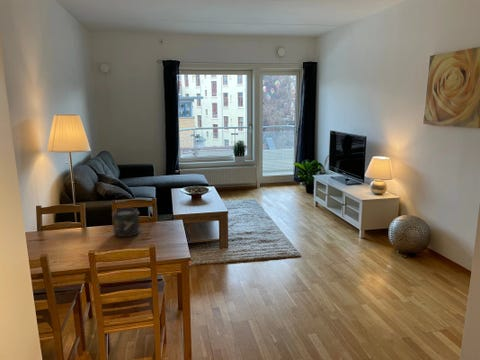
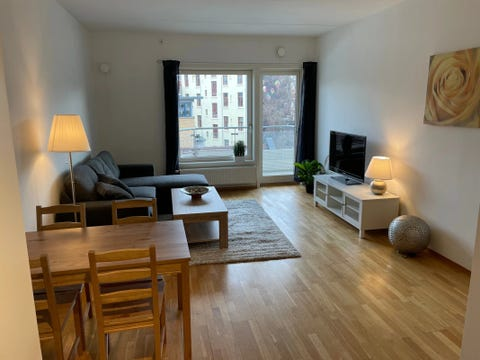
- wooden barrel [111,207,141,238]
